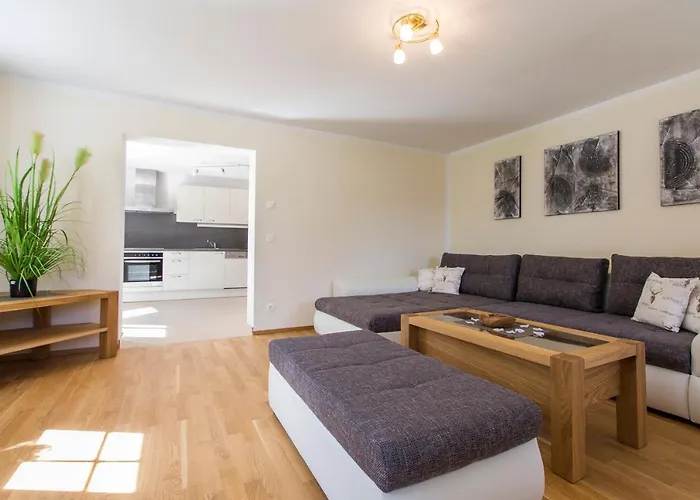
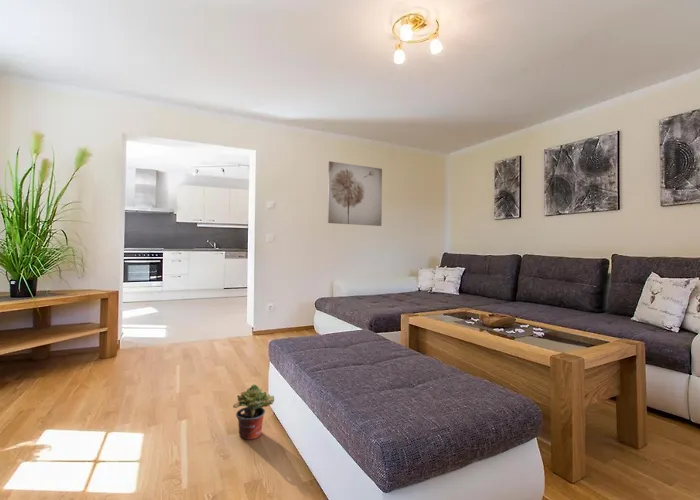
+ wall art [327,160,383,227]
+ potted plant [232,383,275,441]
